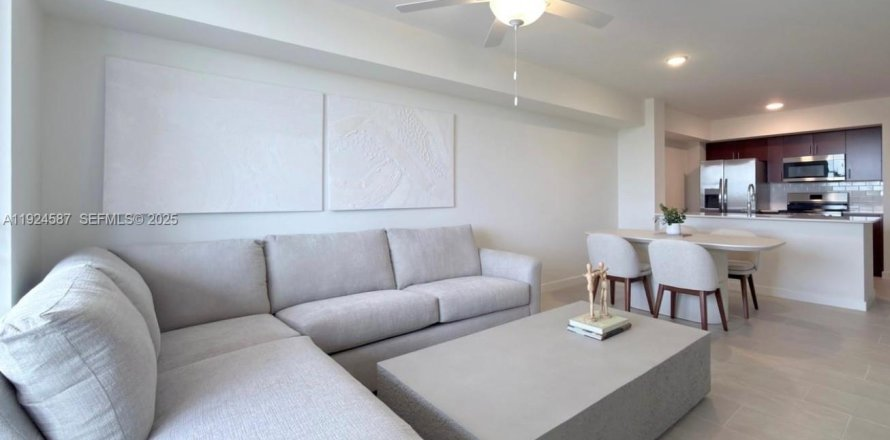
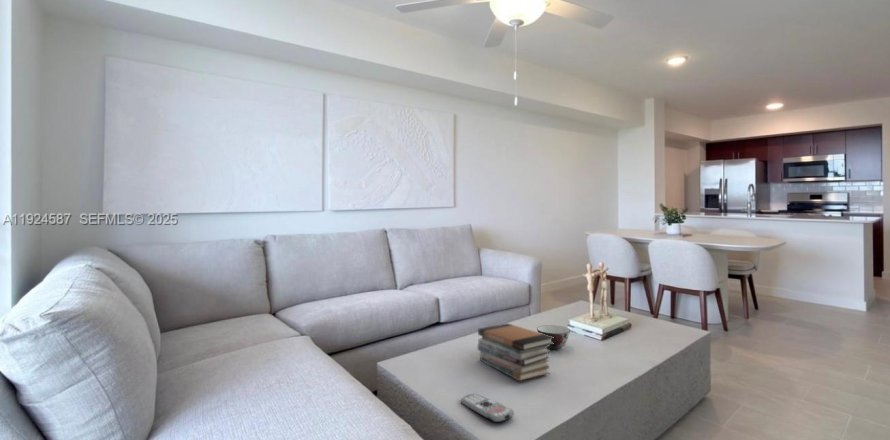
+ book stack [477,322,554,382]
+ remote control [460,393,515,423]
+ soup bowl [536,324,571,350]
